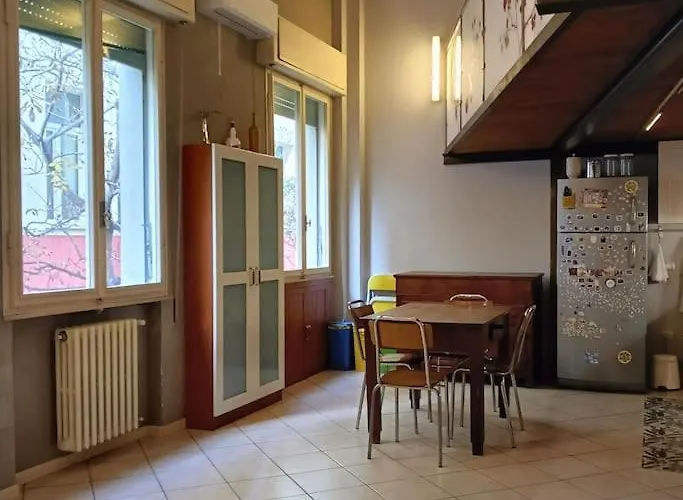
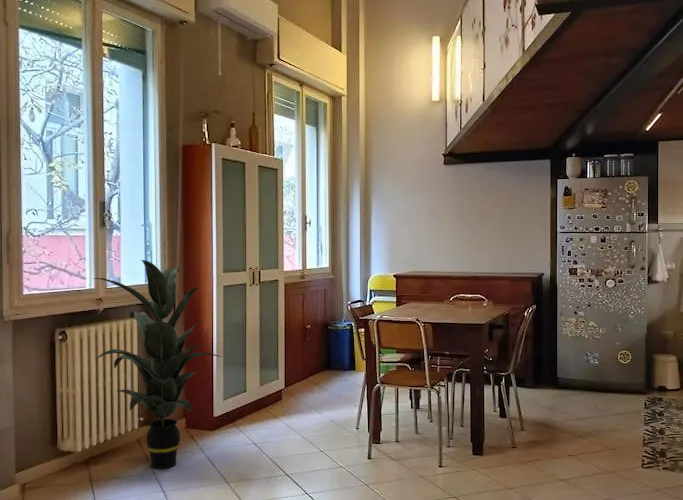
+ indoor plant [93,259,223,470]
